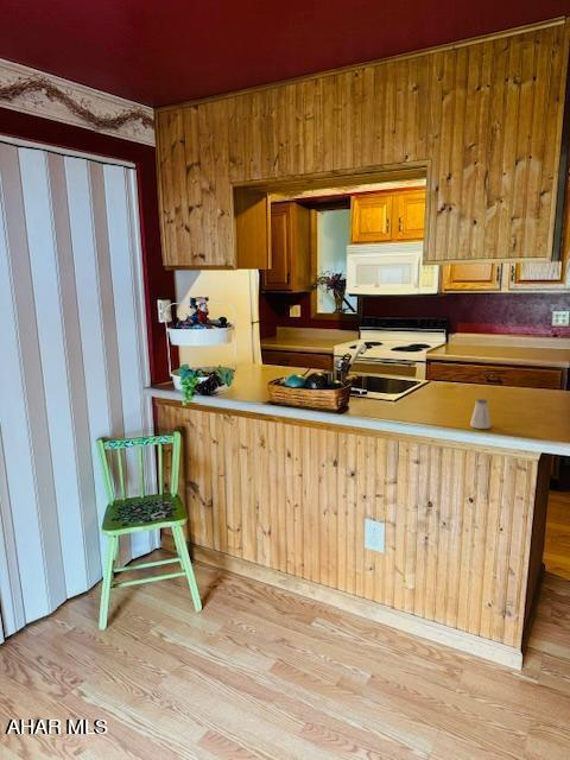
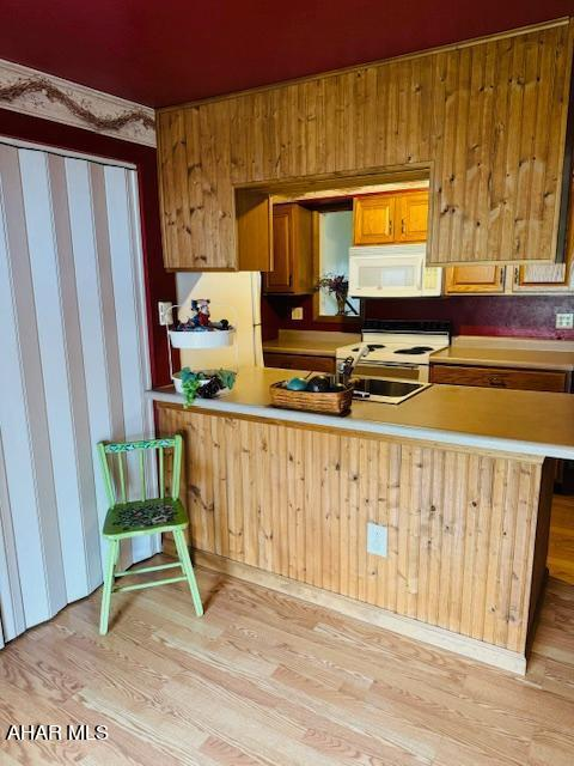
- saltshaker [469,398,492,430]
